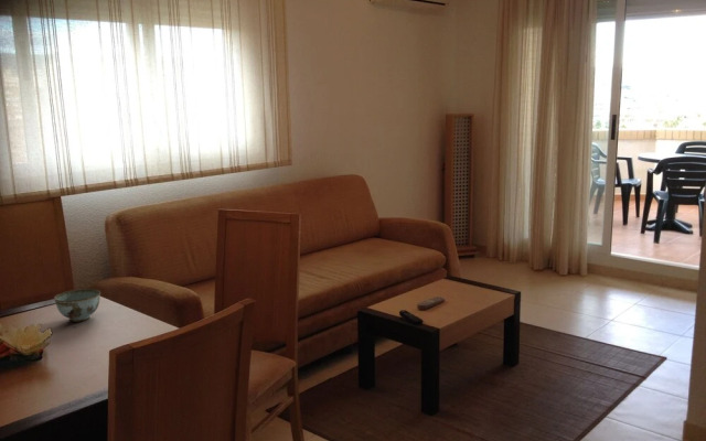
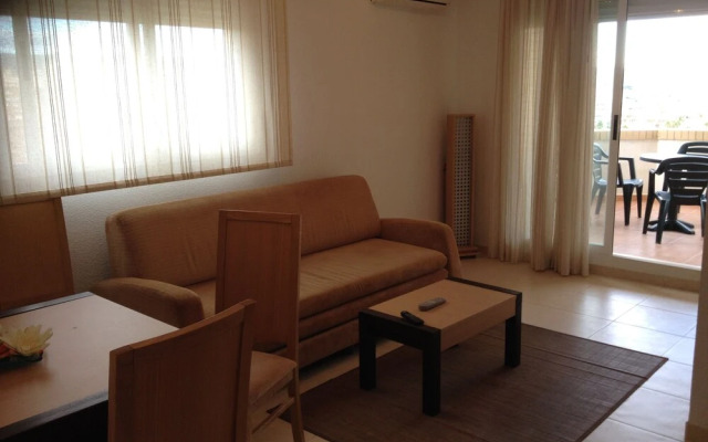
- bowl [53,288,101,323]
